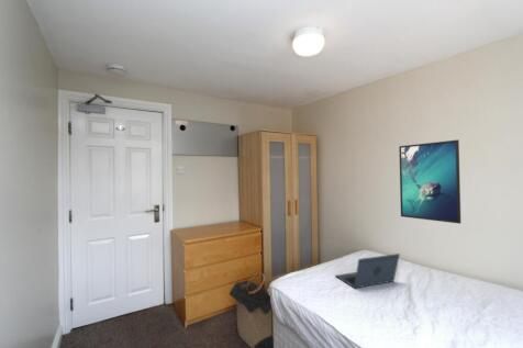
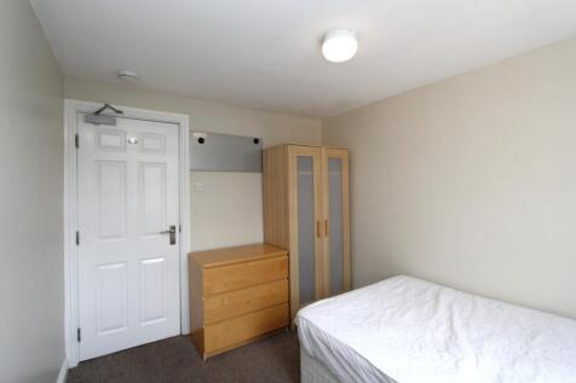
- laptop [334,252,401,290]
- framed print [398,139,461,224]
- laundry hamper [229,272,274,348]
